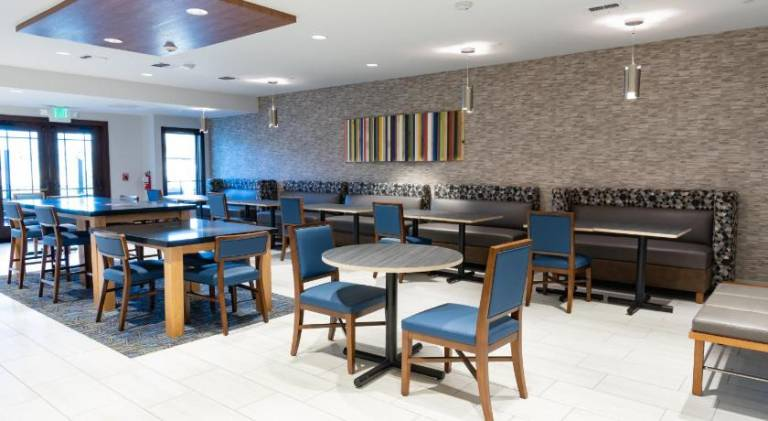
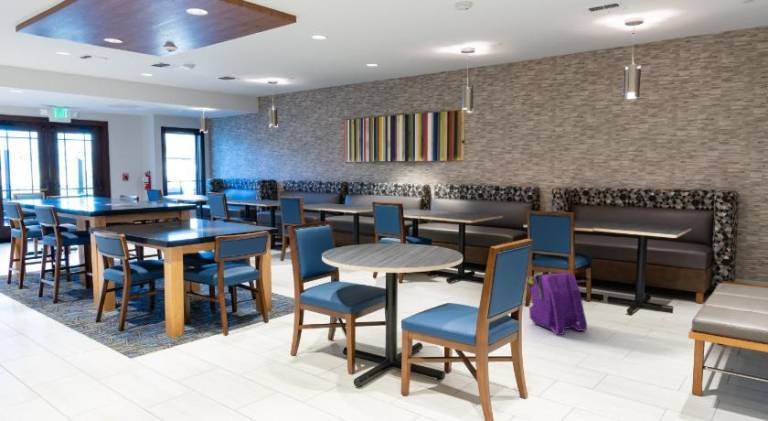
+ backpack [526,271,588,336]
